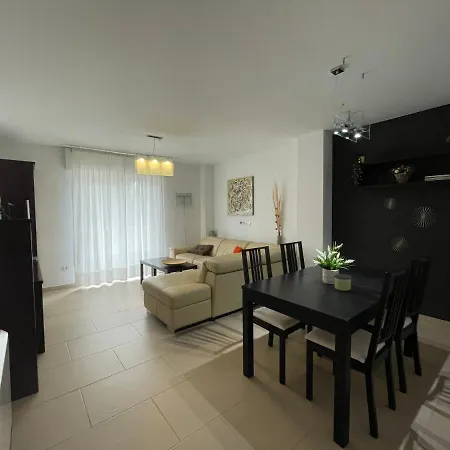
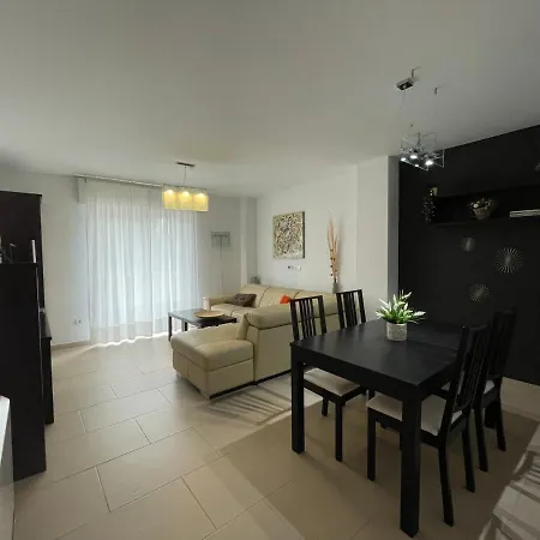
- candle [333,273,353,292]
